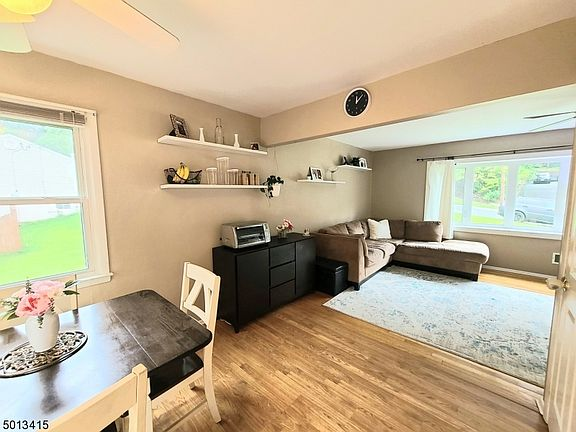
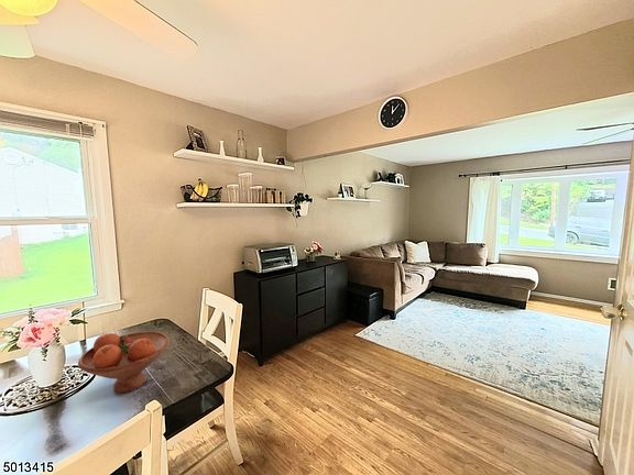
+ fruit bowl [77,331,171,394]
